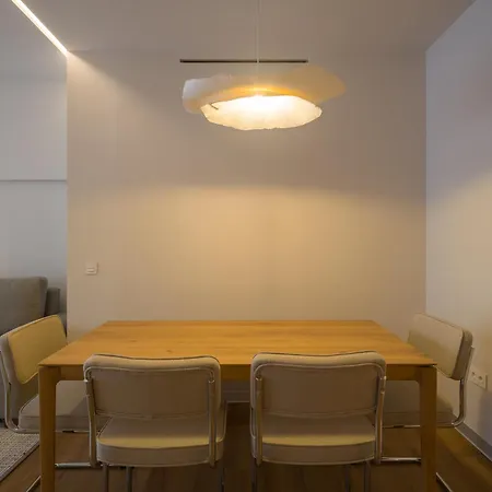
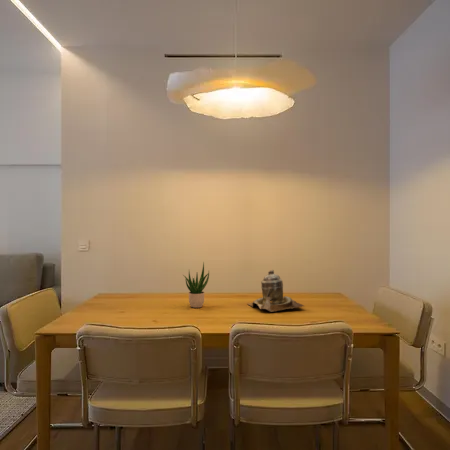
+ teapot [246,269,305,313]
+ potted plant [182,261,210,309]
